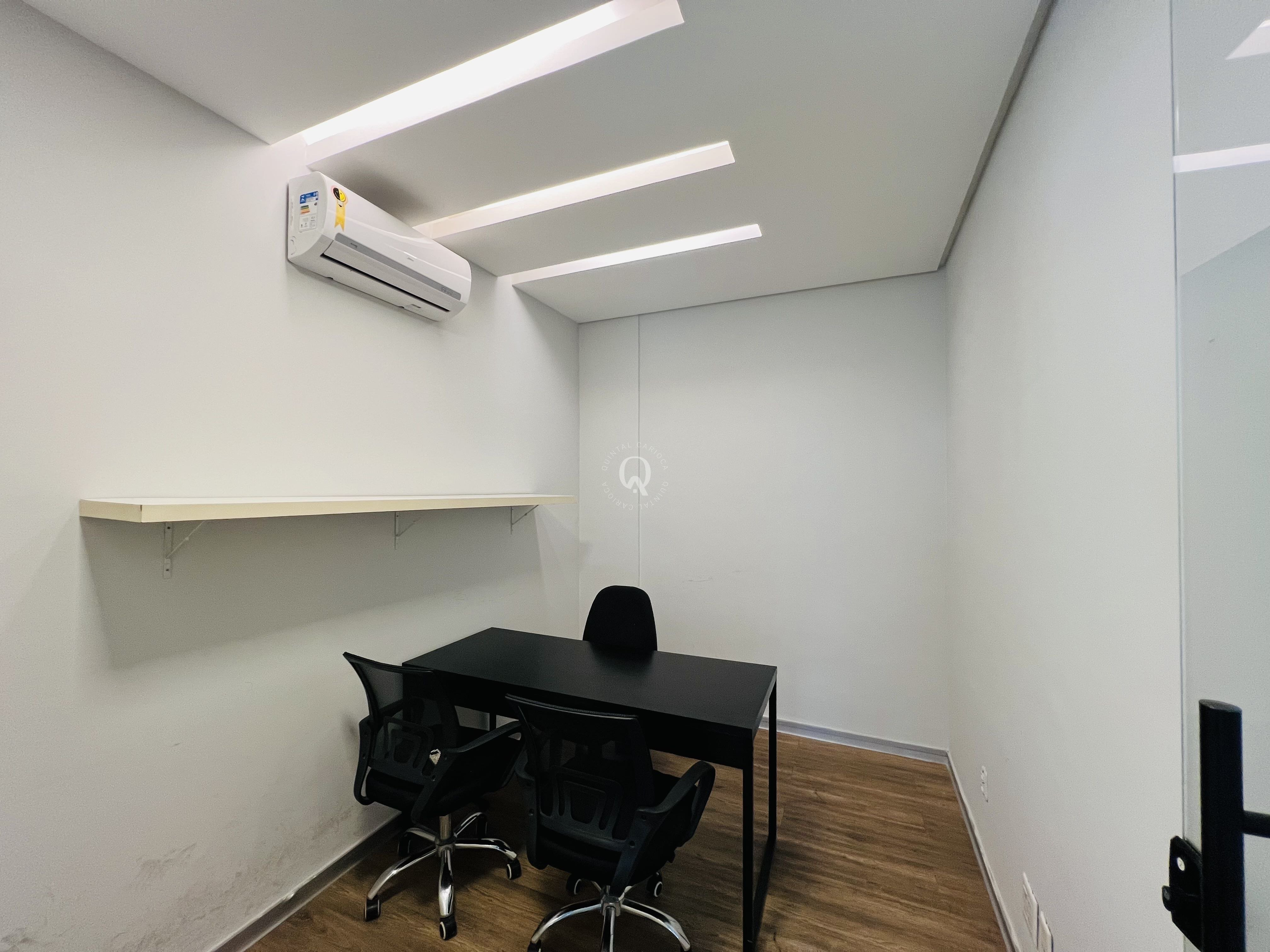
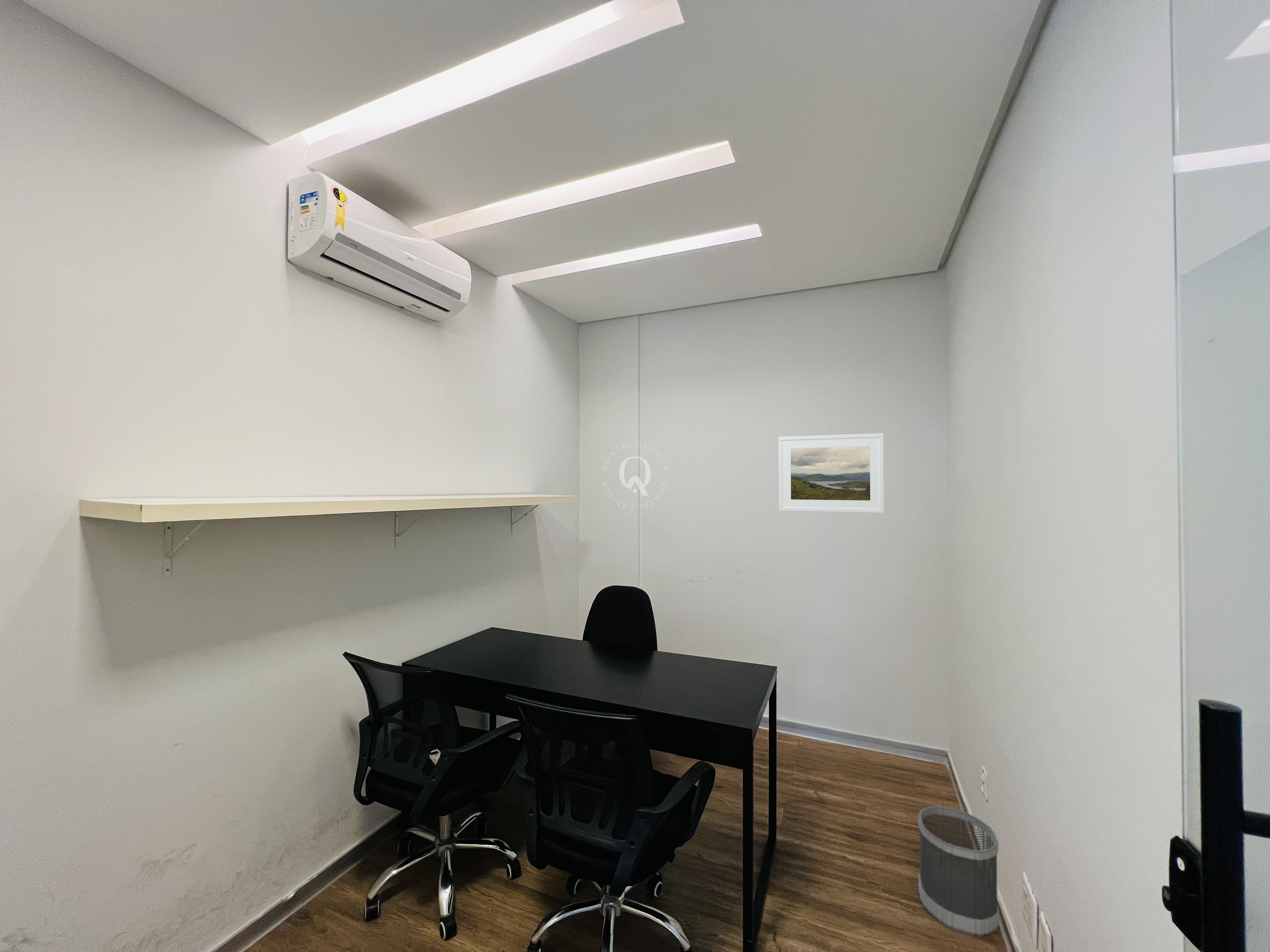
+ wastebasket [918,805,999,937]
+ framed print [778,433,884,513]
